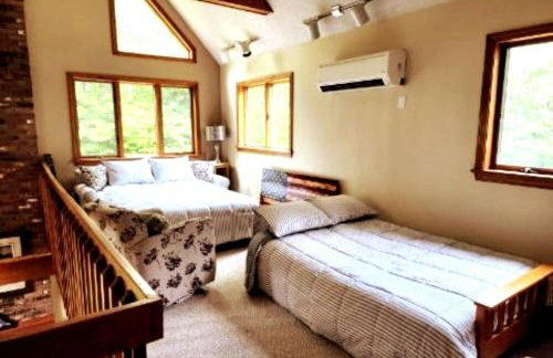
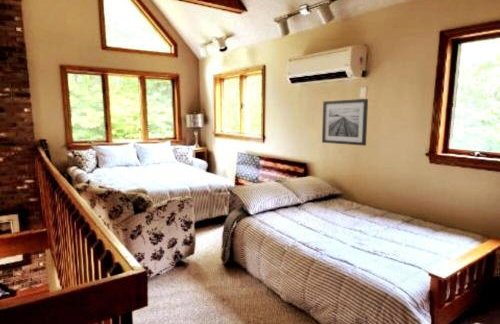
+ wall art [321,98,369,147]
